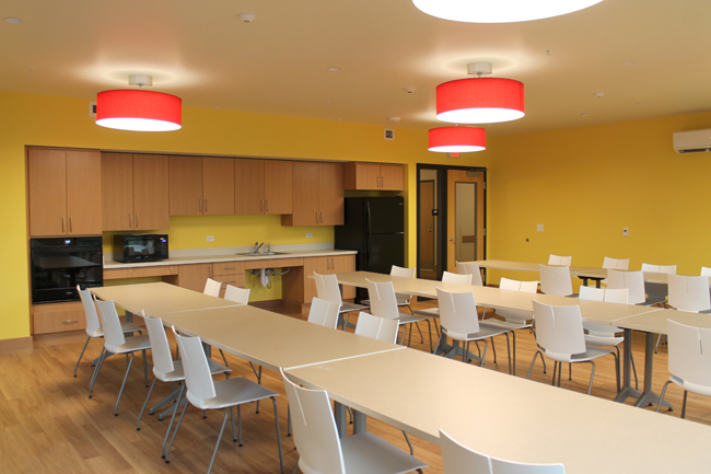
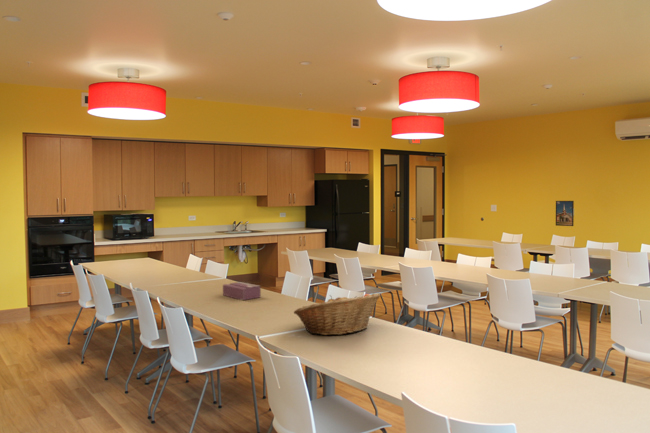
+ tissue box [222,281,262,301]
+ fruit basket [293,292,382,336]
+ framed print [555,200,575,227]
